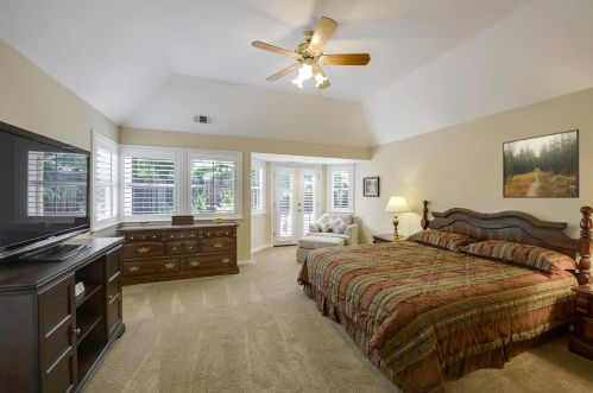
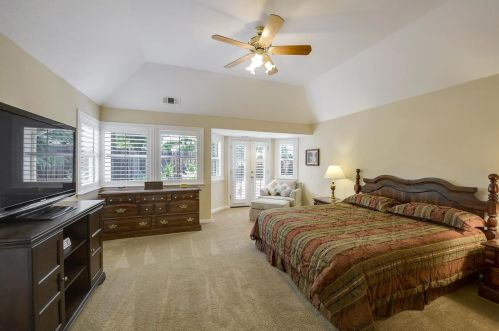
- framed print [501,128,580,199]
